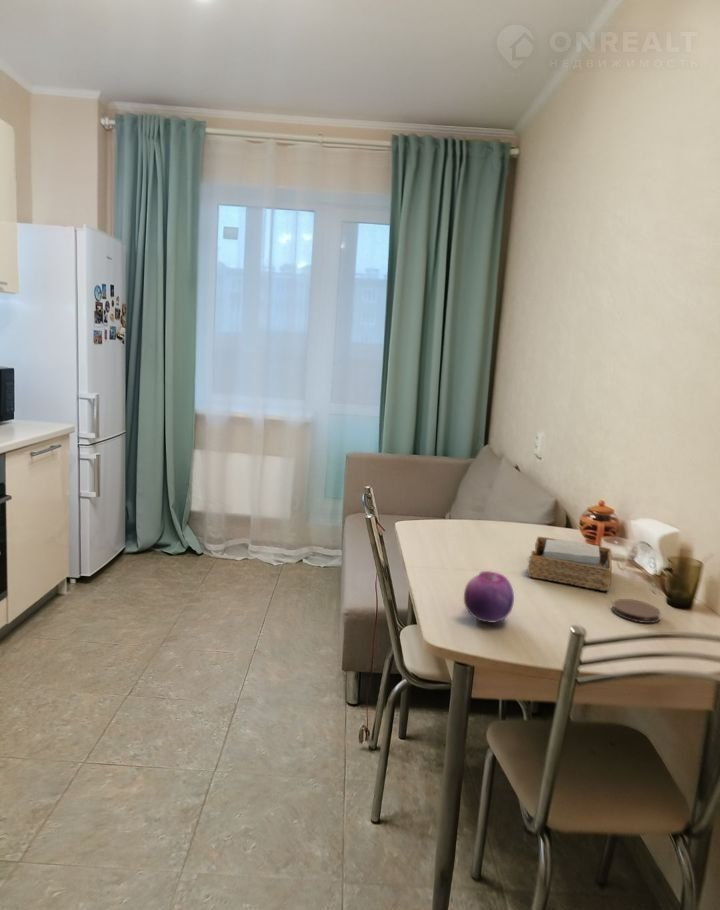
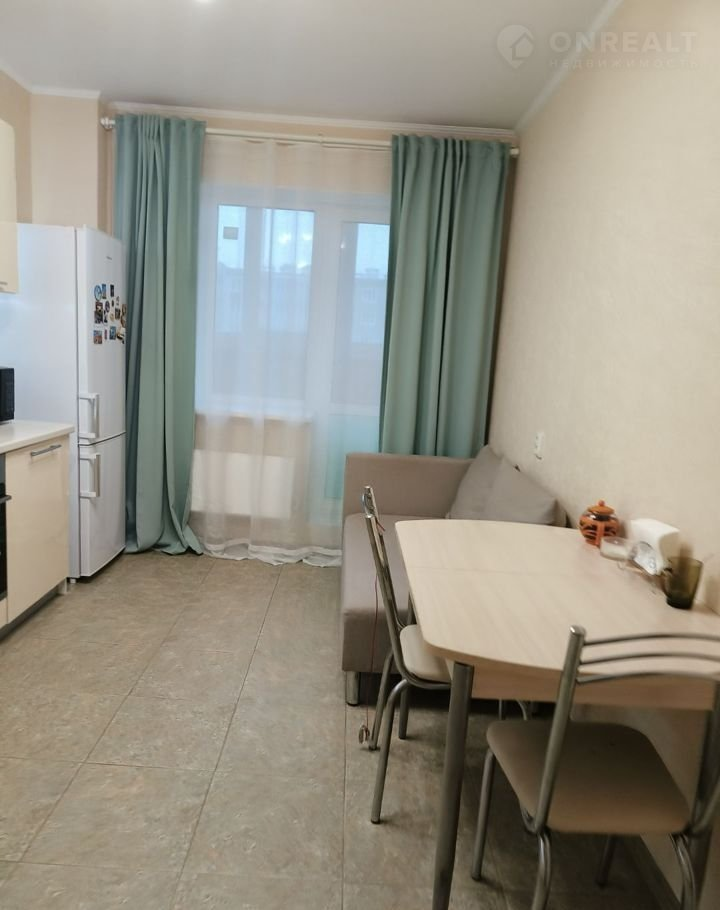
- fruit [463,570,515,623]
- napkin holder [527,536,613,592]
- coaster [611,598,662,624]
